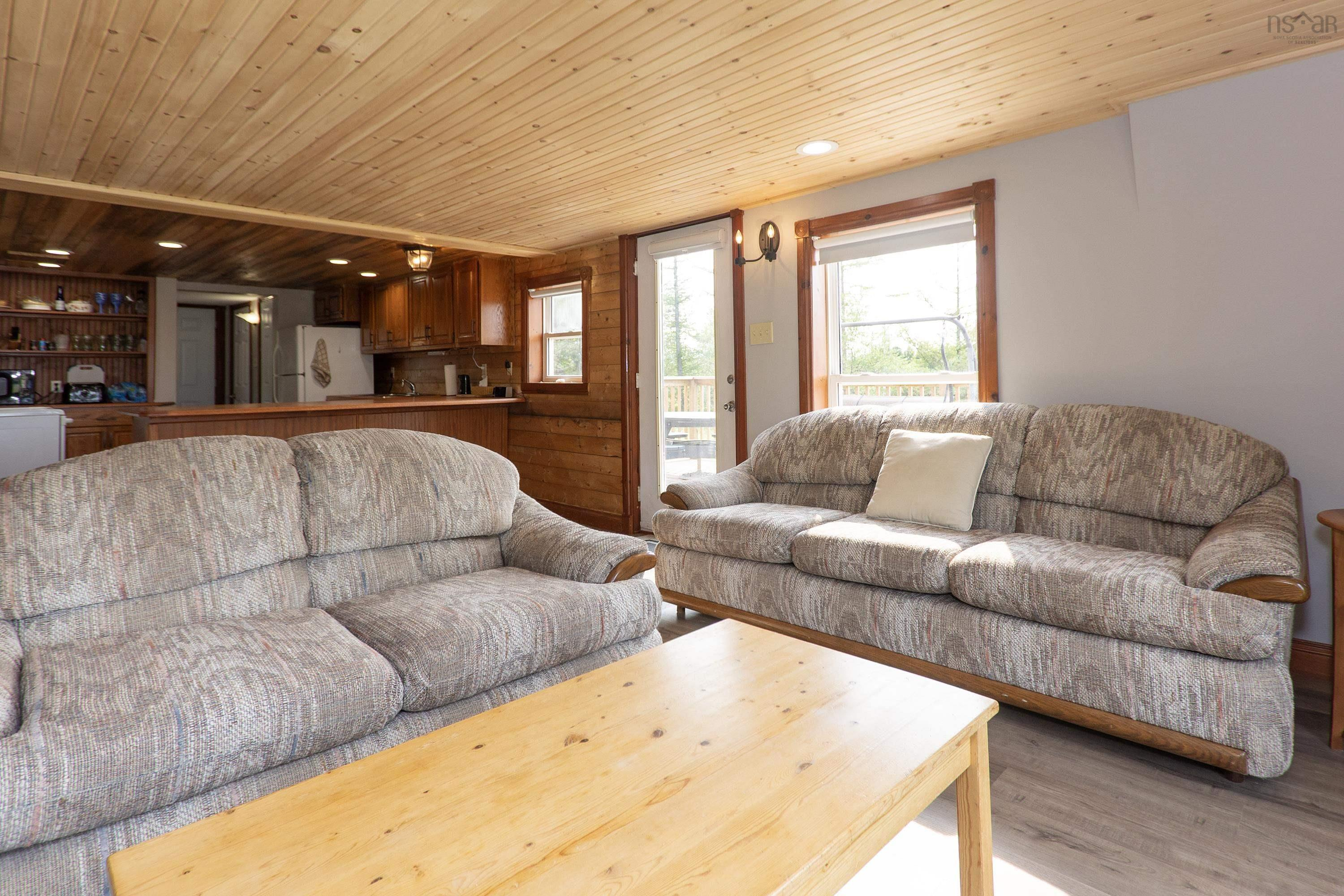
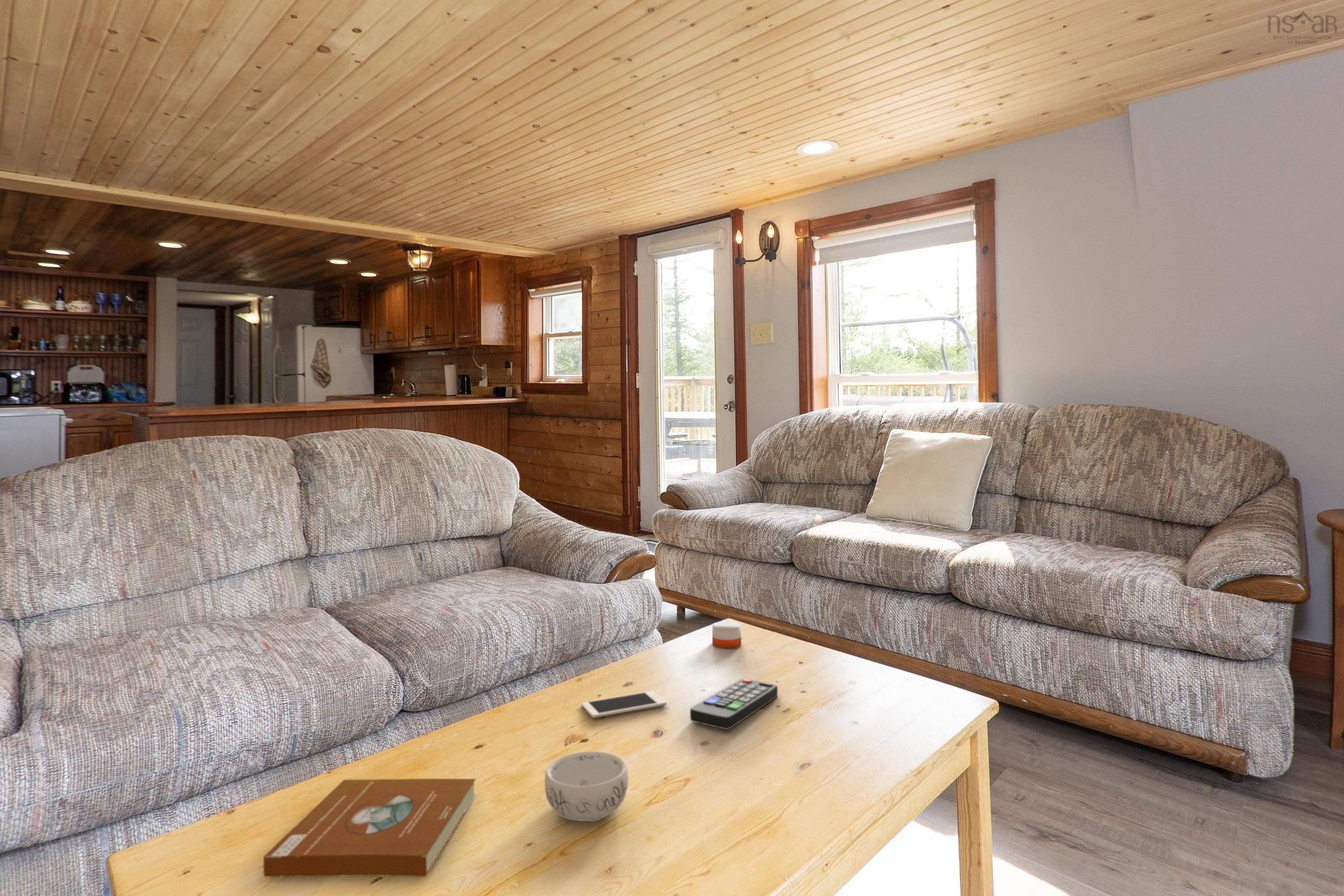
+ remote control [689,678,778,730]
+ decorative bowl [544,751,629,822]
+ book [263,778,476,878]
+ cell phone [581,690,668,718]
+ candle [712,618,741,648]
